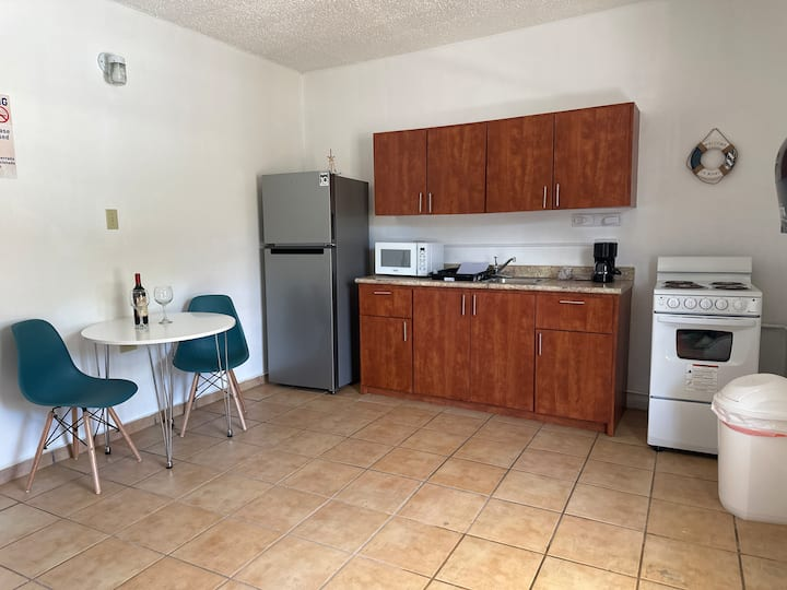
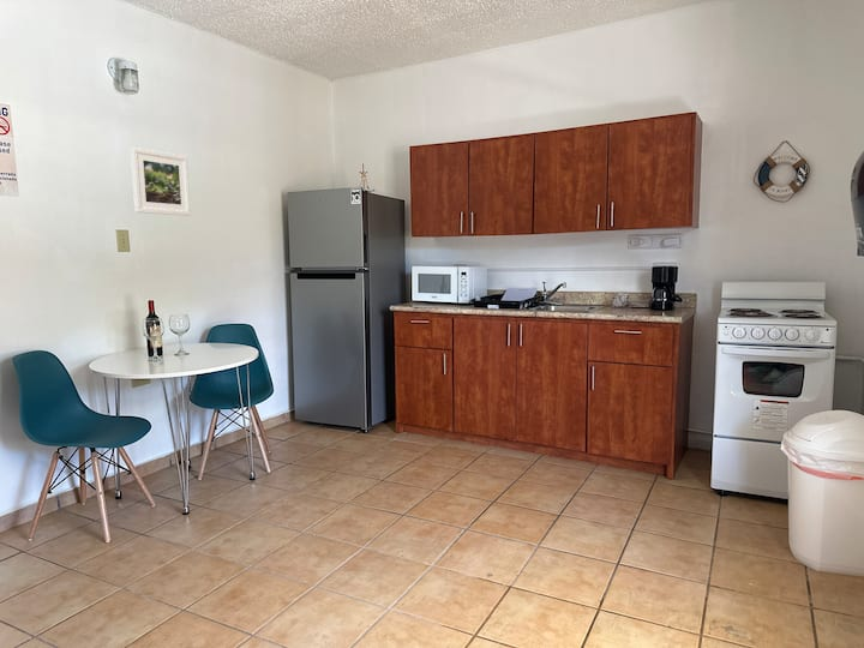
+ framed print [130,146,192,217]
